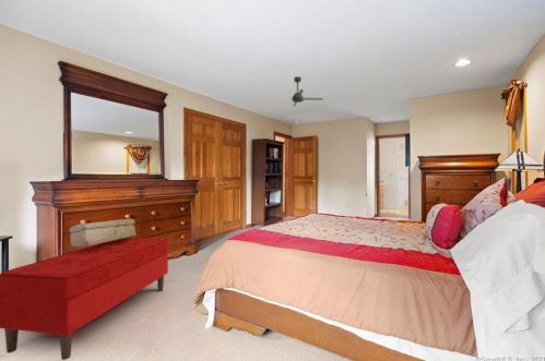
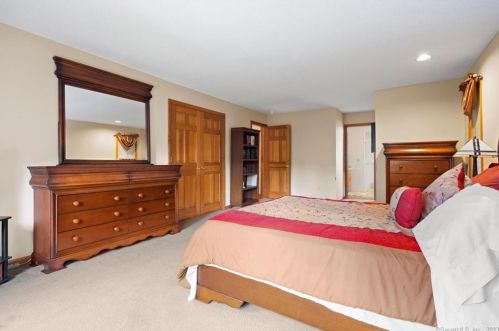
- ceiling fan [288,75,324,108]
- decorative box [69,218,138,249]
- bench [0,237,169,361]
